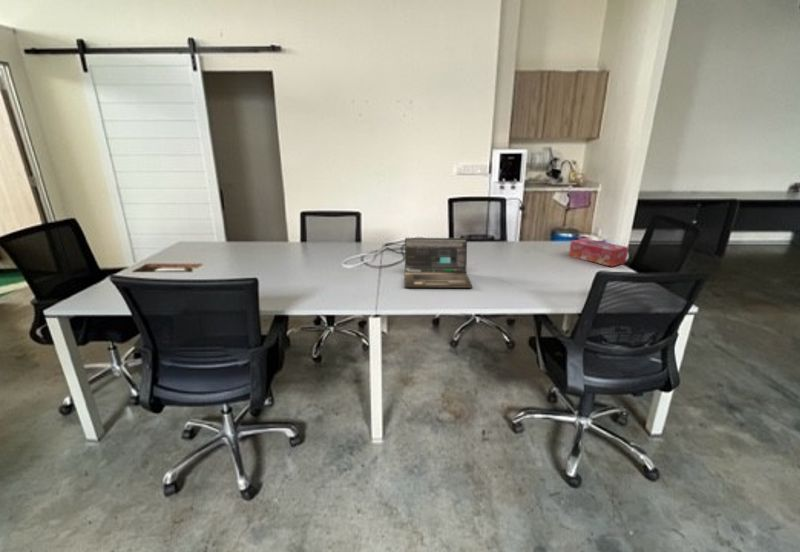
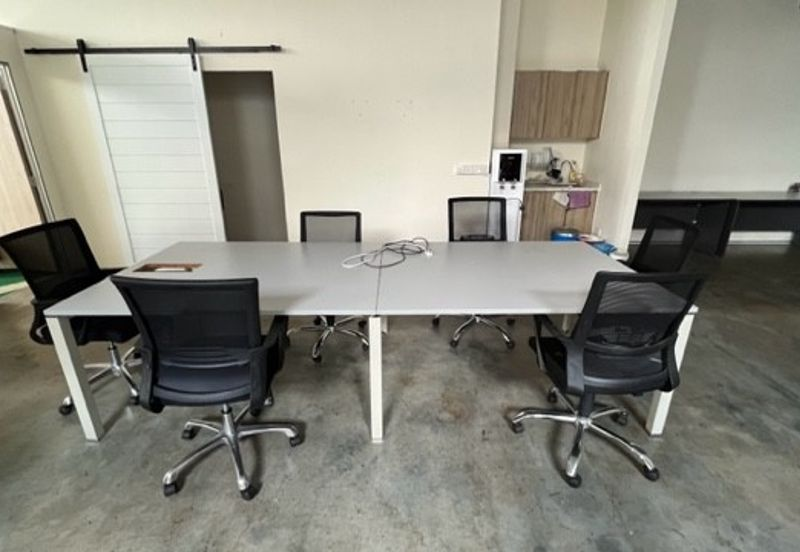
- laptop [404,237,473,289]
- tissue box [568,237,630,268]
